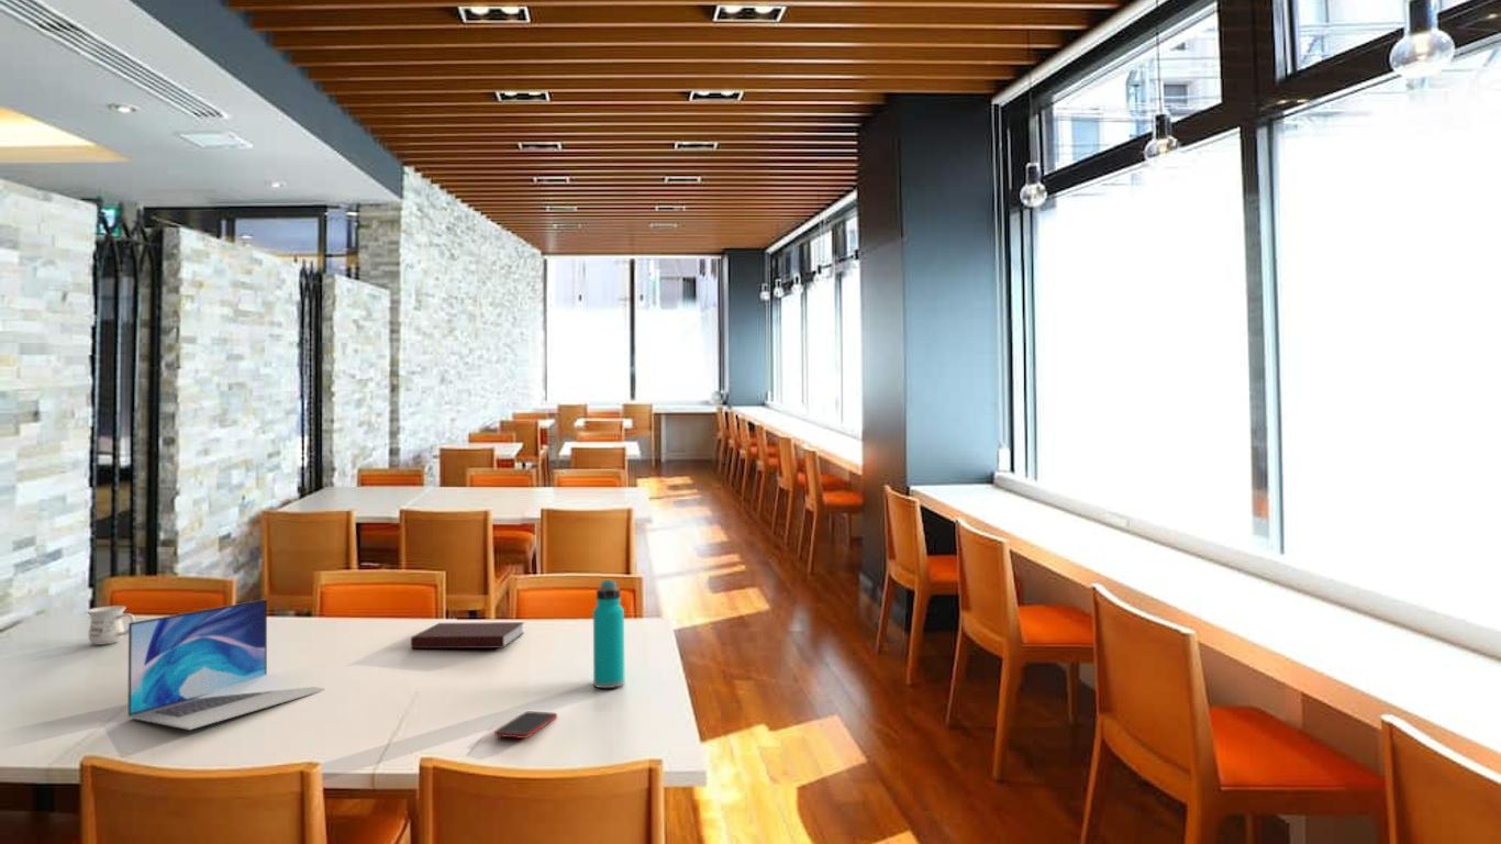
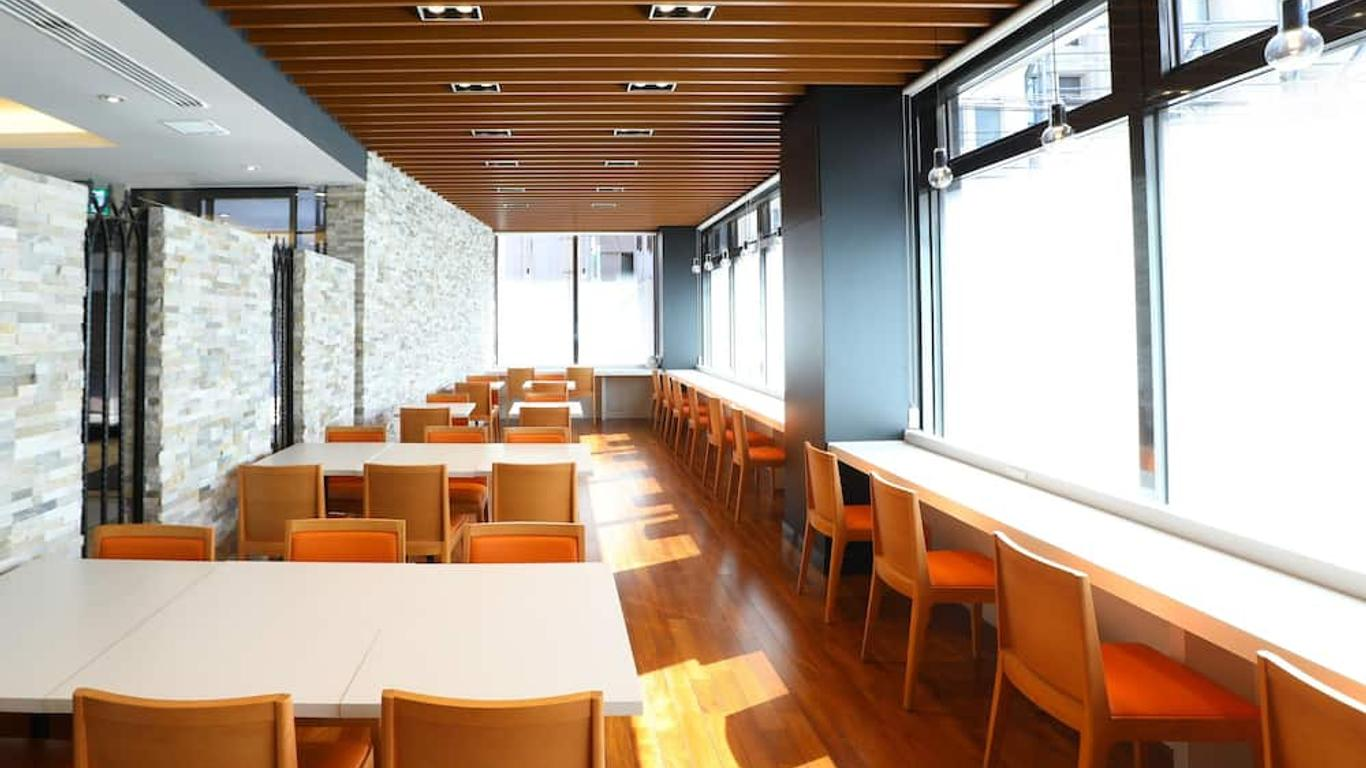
- notebook [410,621,525,649]
- cell phone [493,711,558,740]
- laptop [126,598,326,731]
- water bottle [592,579,625,689]
- mug [86,604,136,646]
